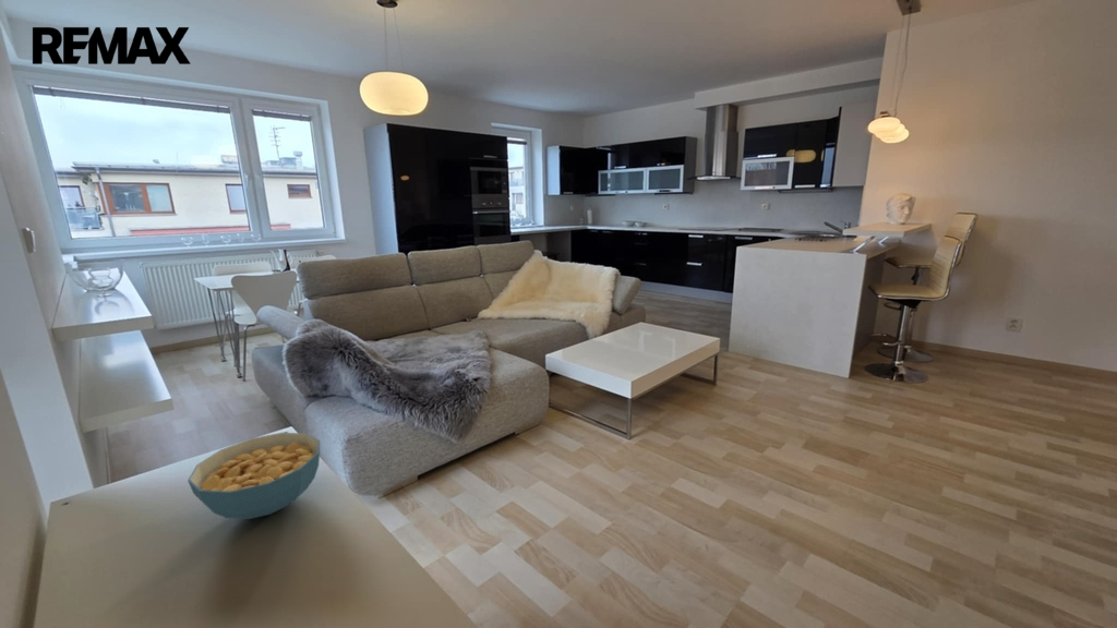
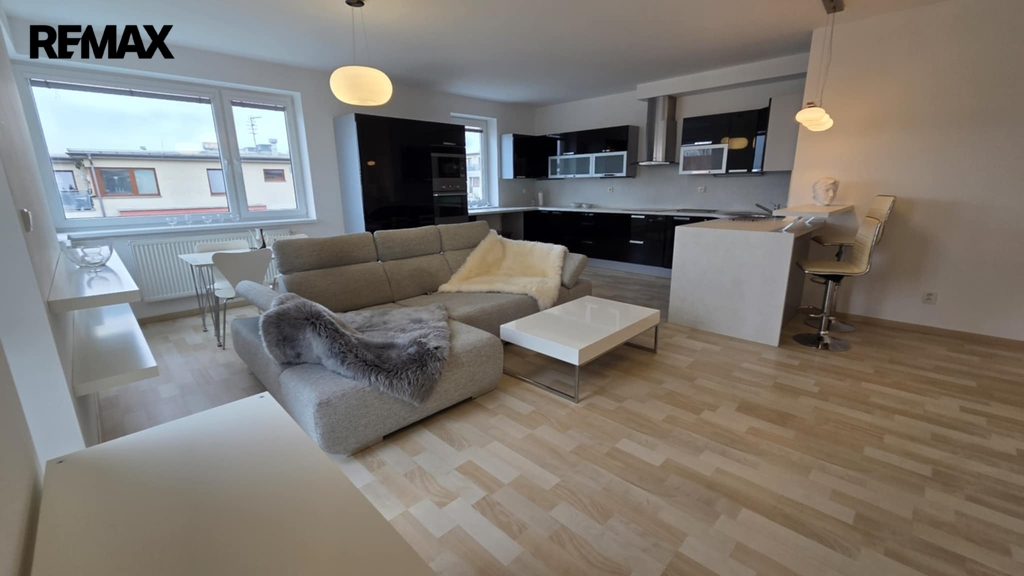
- cereal bowl [187,432,321,520]
